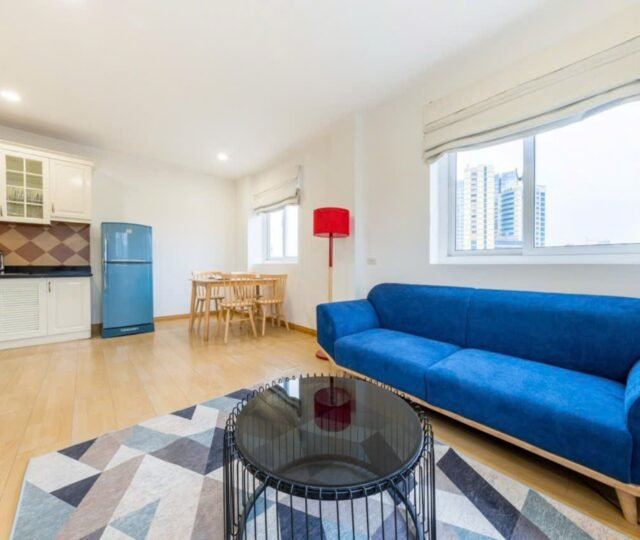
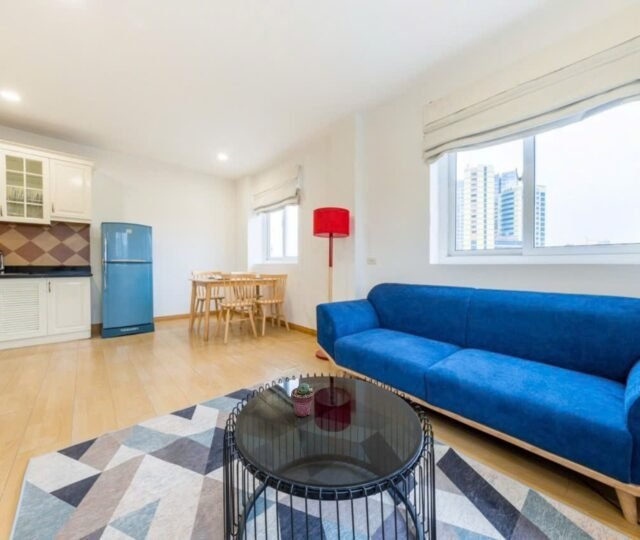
+ potted succulent [290,382,315,417]
